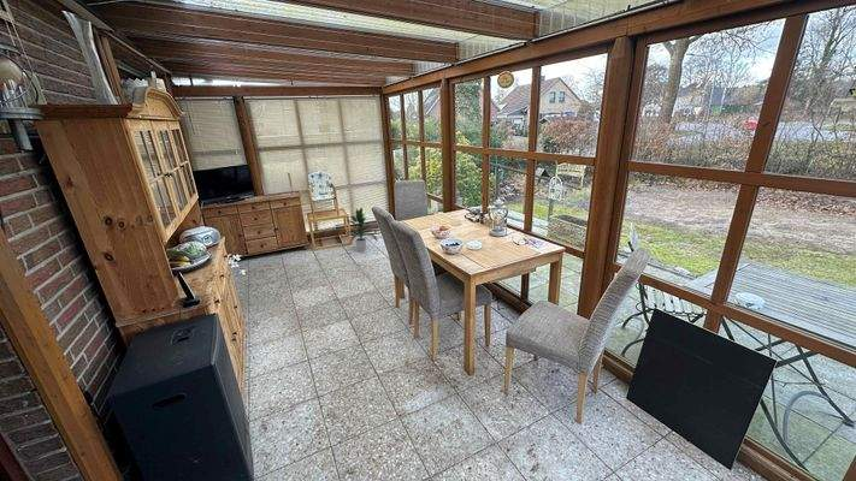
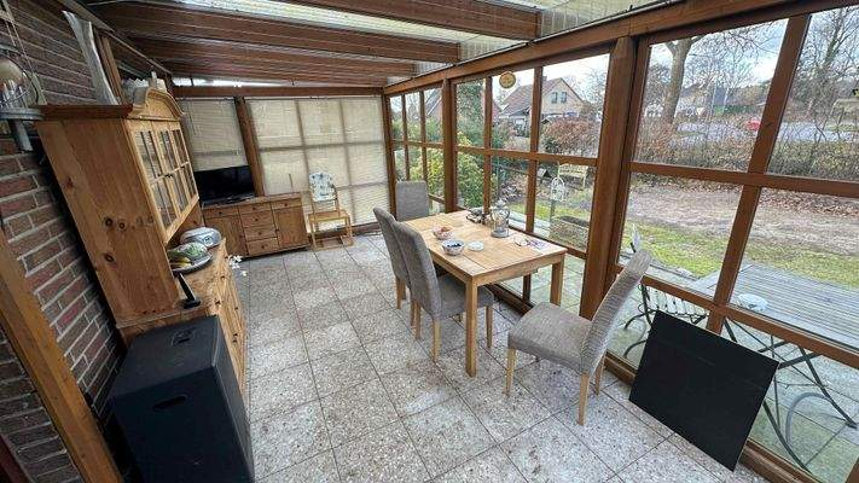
- indoor plant [344,206,379,253]
